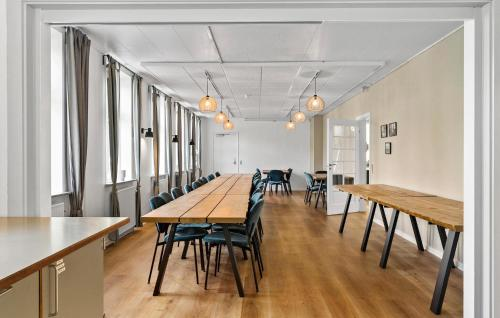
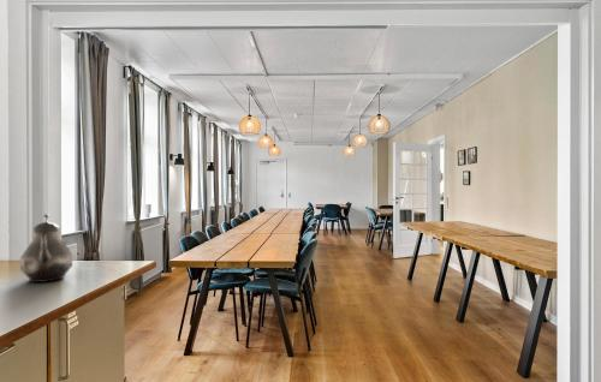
+ teapot [19,213,73,283]
